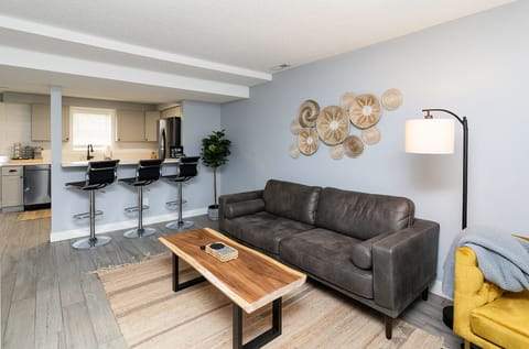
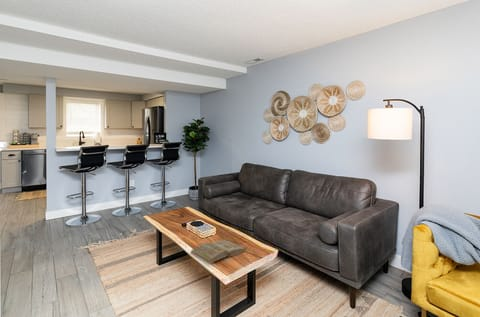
+ book [189,239,247,265]
